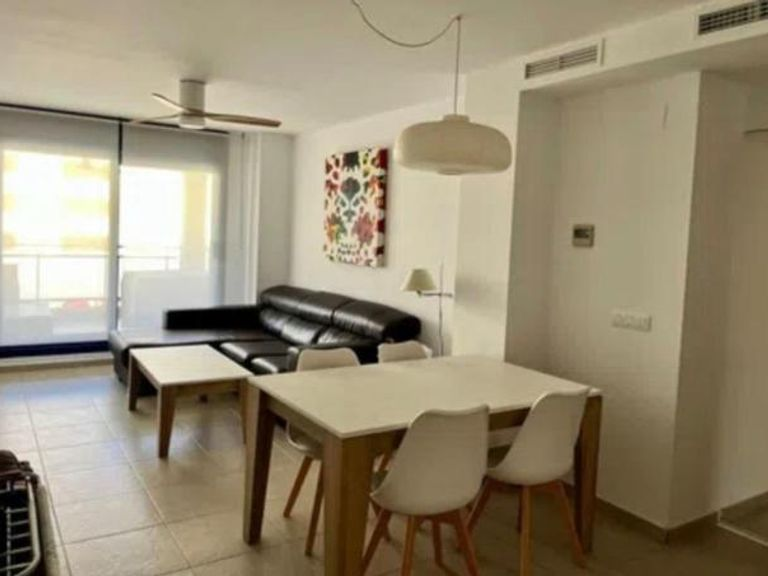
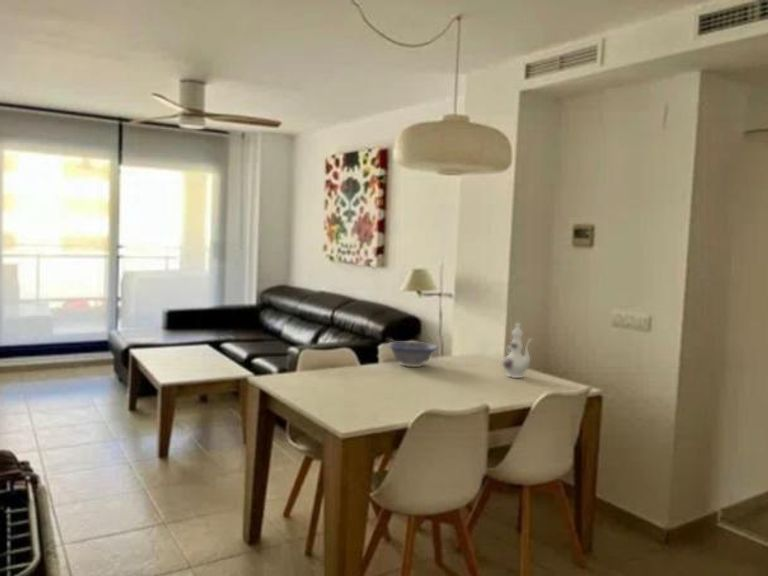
+ chinaware [501,322,534,379]
+ decorative bowl [386,341,439,368]
